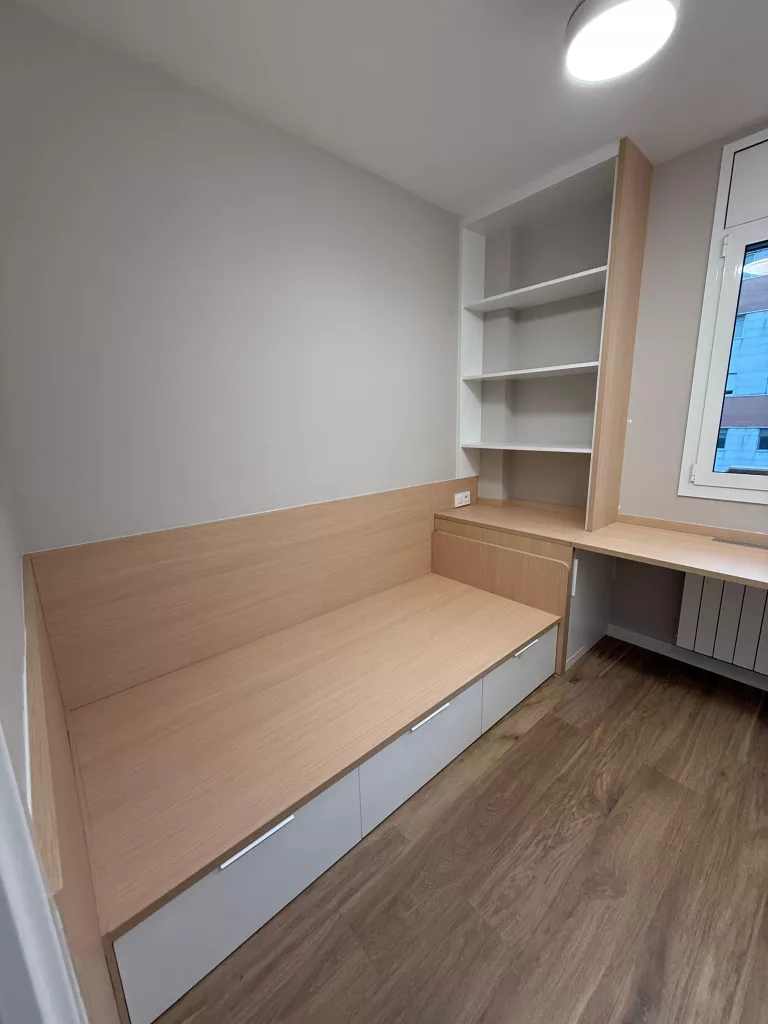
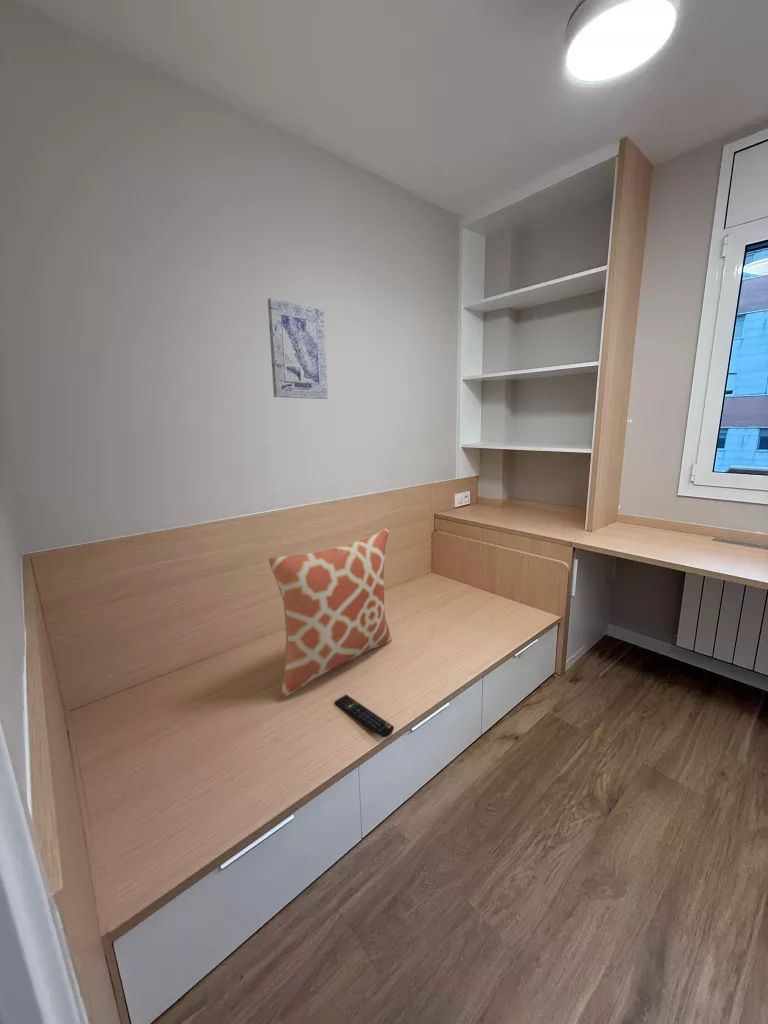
+ pillow [268,527,393,699]
+ remote control [333,694,395,738]
+ wall art [267,297,329,400]
